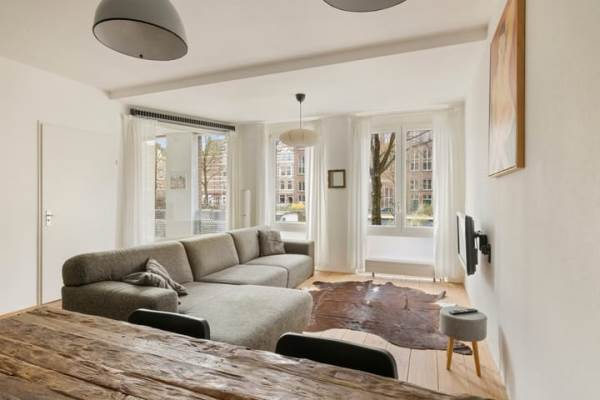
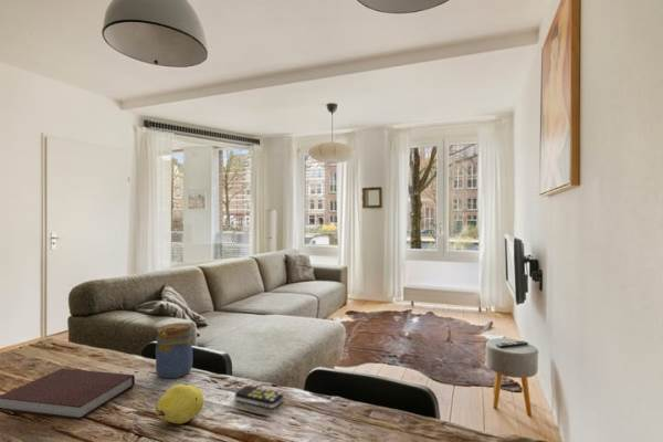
+ remote control [234,385,285,409]
+ jar [155,322,193,379]
+ notebook [0,367,136,420]
+ fruit [155,383,204,424]
